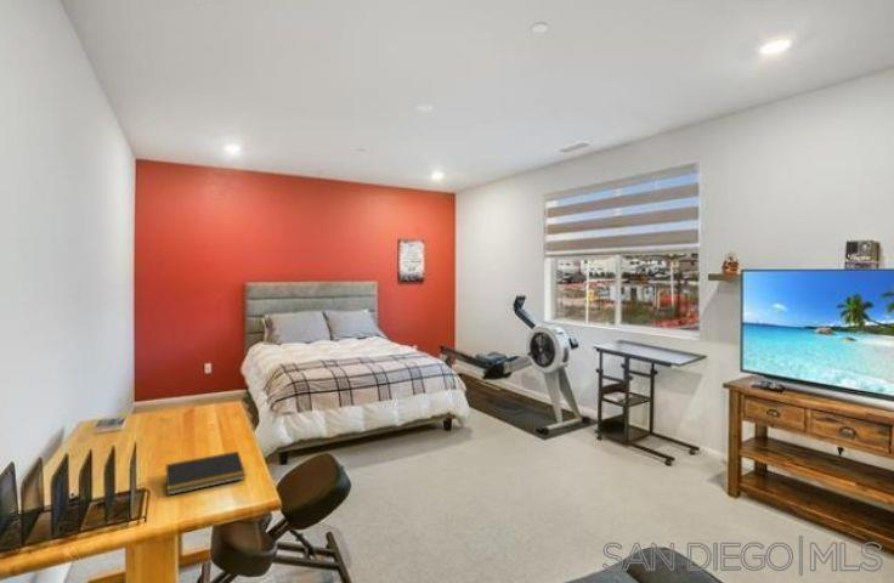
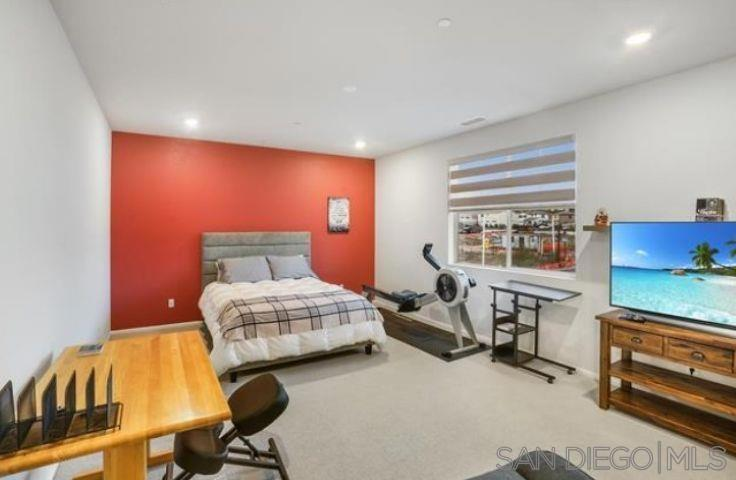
- notepad [163,451,247,497]
